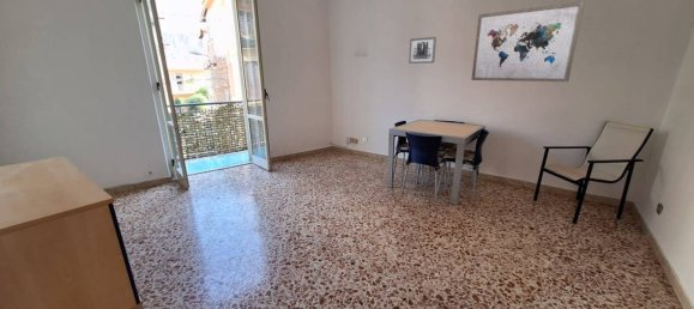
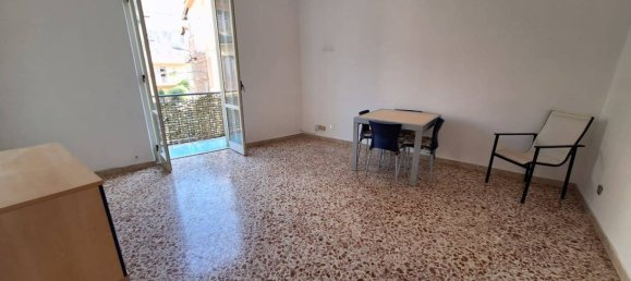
- wall art [408,36,437,65]
- wall art [471,0,585,83]
